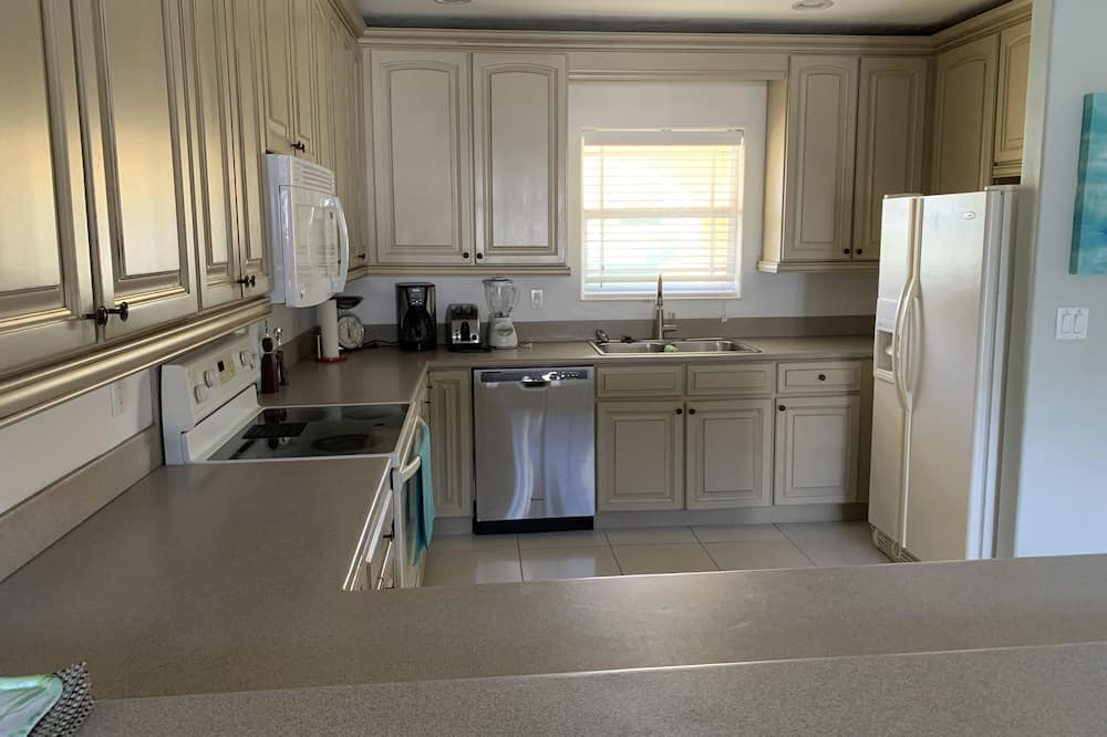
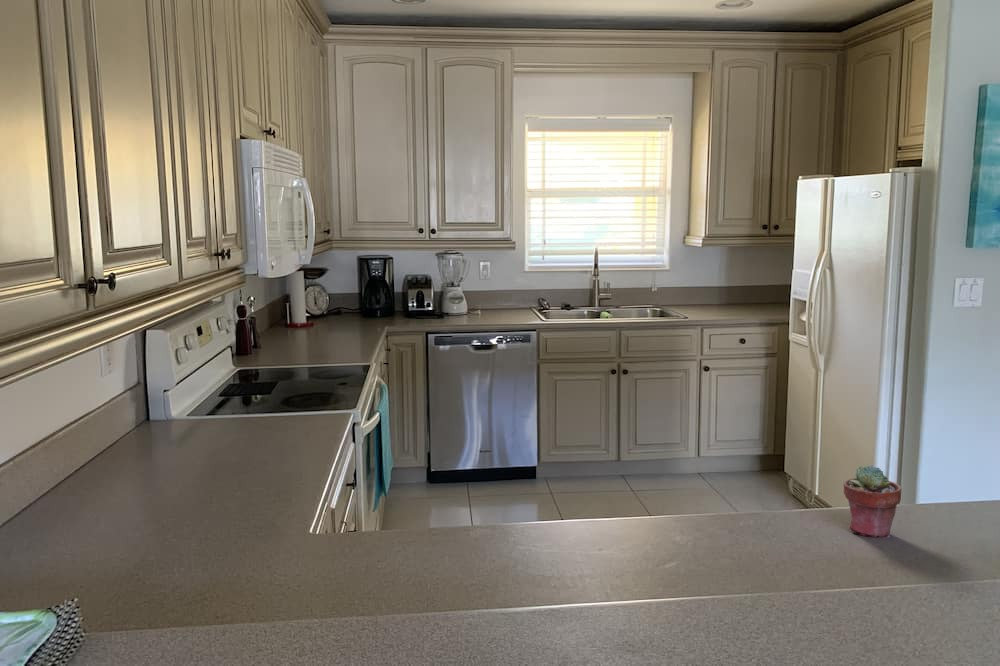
+ potted succulent [842,464,902,539]
